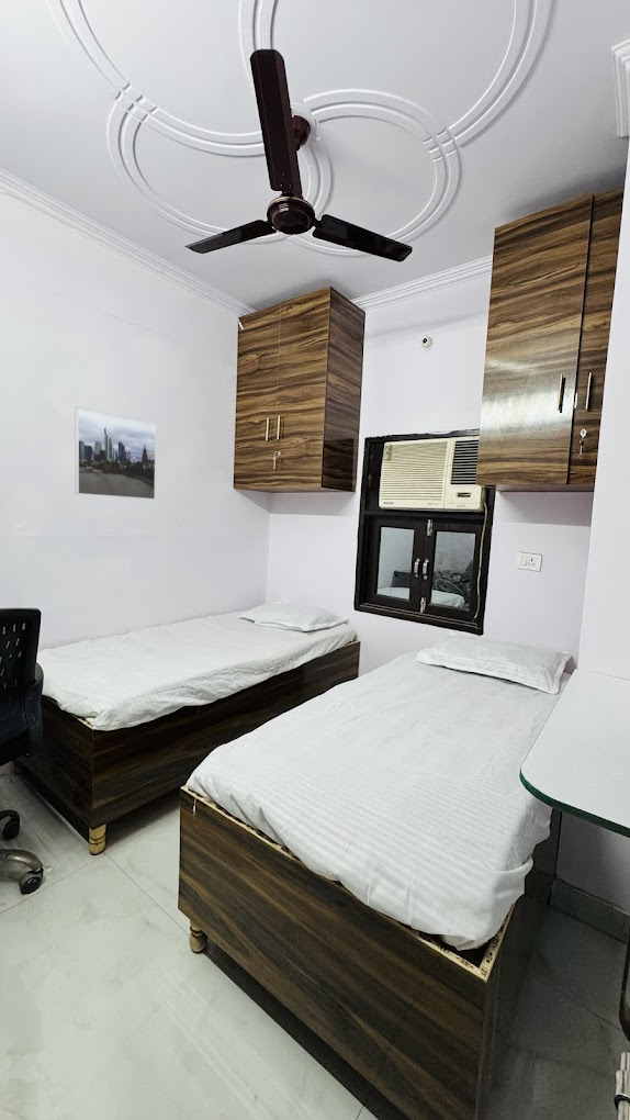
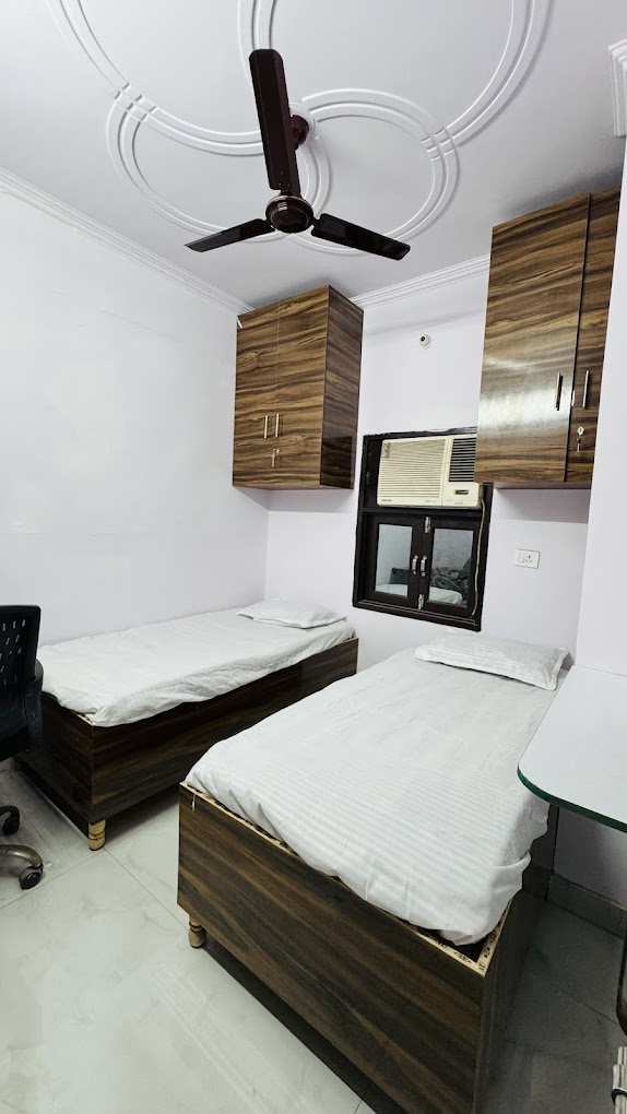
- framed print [75,405,157,501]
